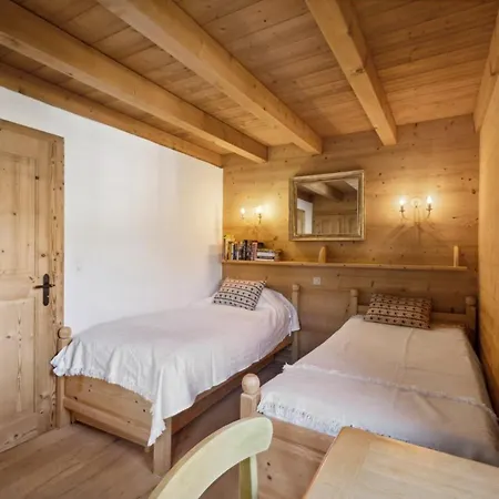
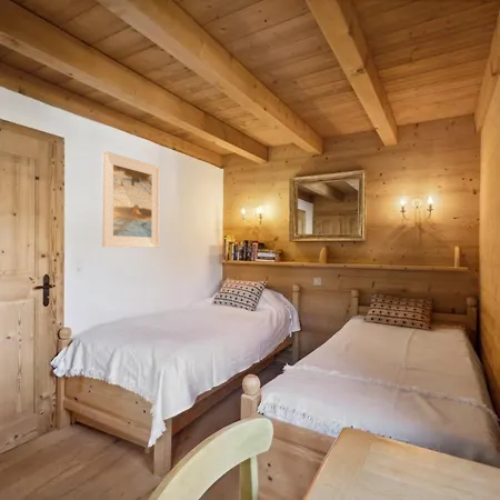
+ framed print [101,150,161,249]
